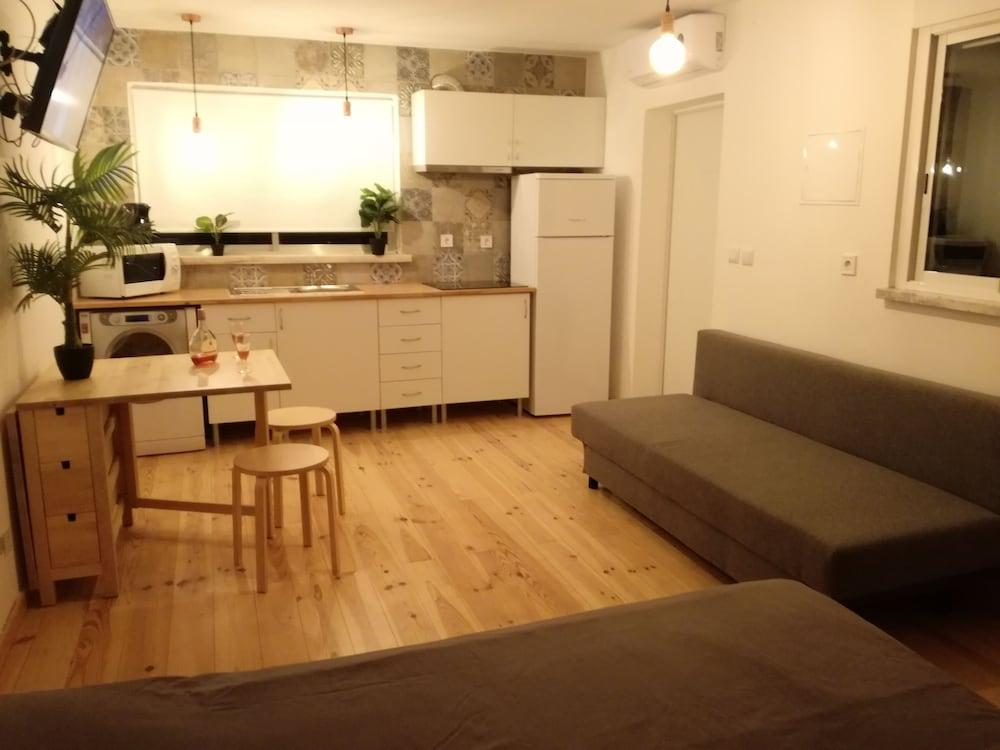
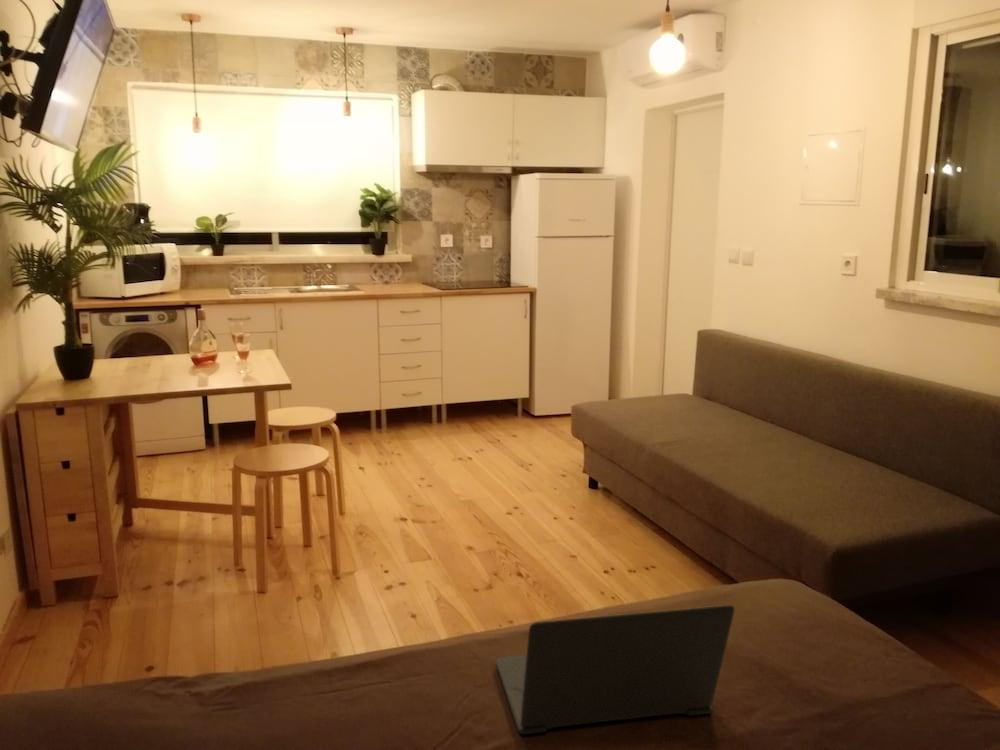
+ laptop [495,604,735,735]
